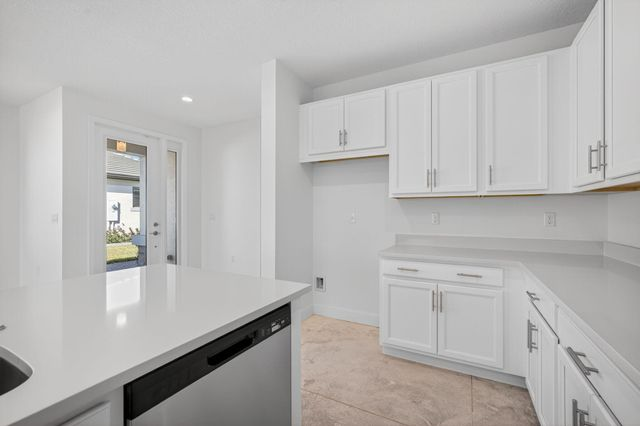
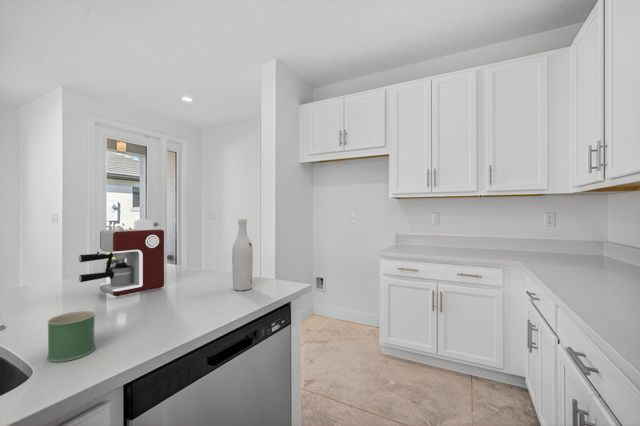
+ coffee maker [78,218,165,297]
+ wine bottle [231,218,254,291]
+ mug [46,310,96,363]
